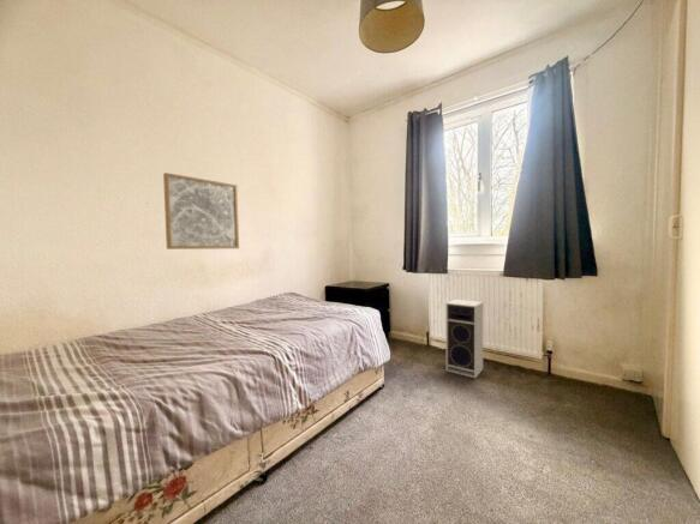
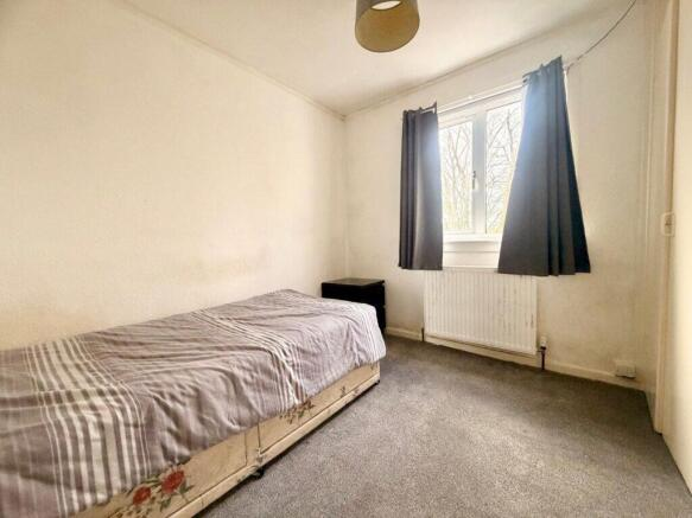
- speaker [444,299,484,379]
- wall art [162,171,240,251]
